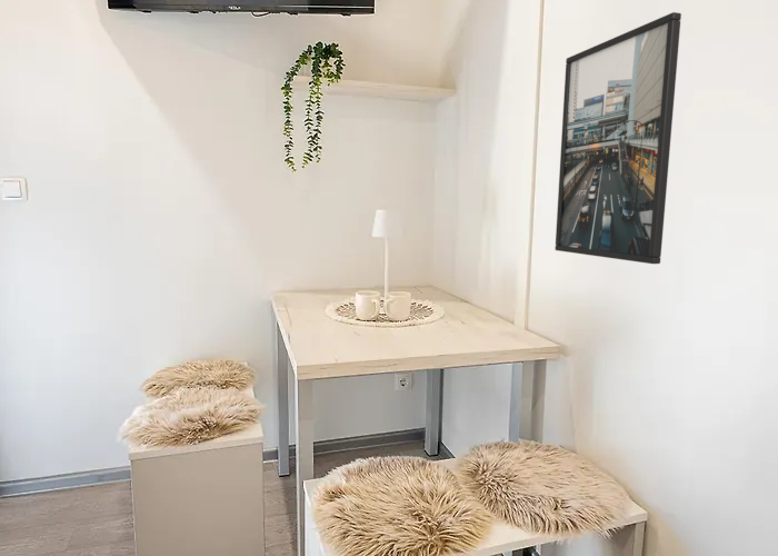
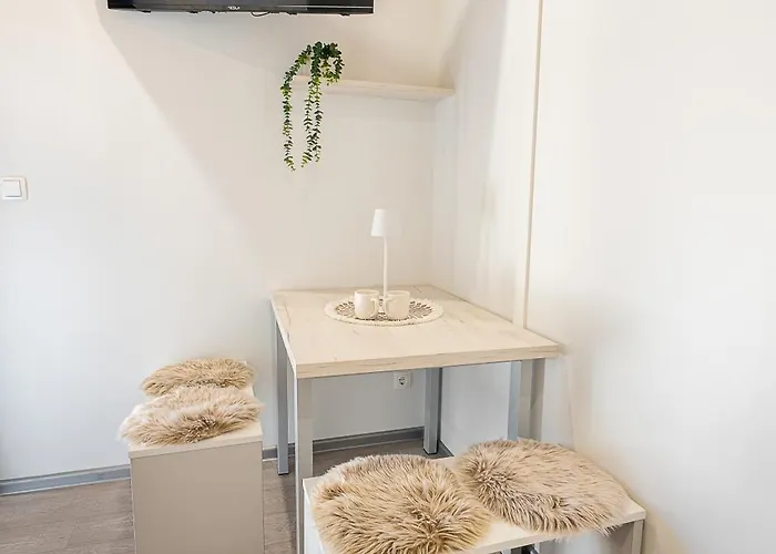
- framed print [555,11,682,265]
